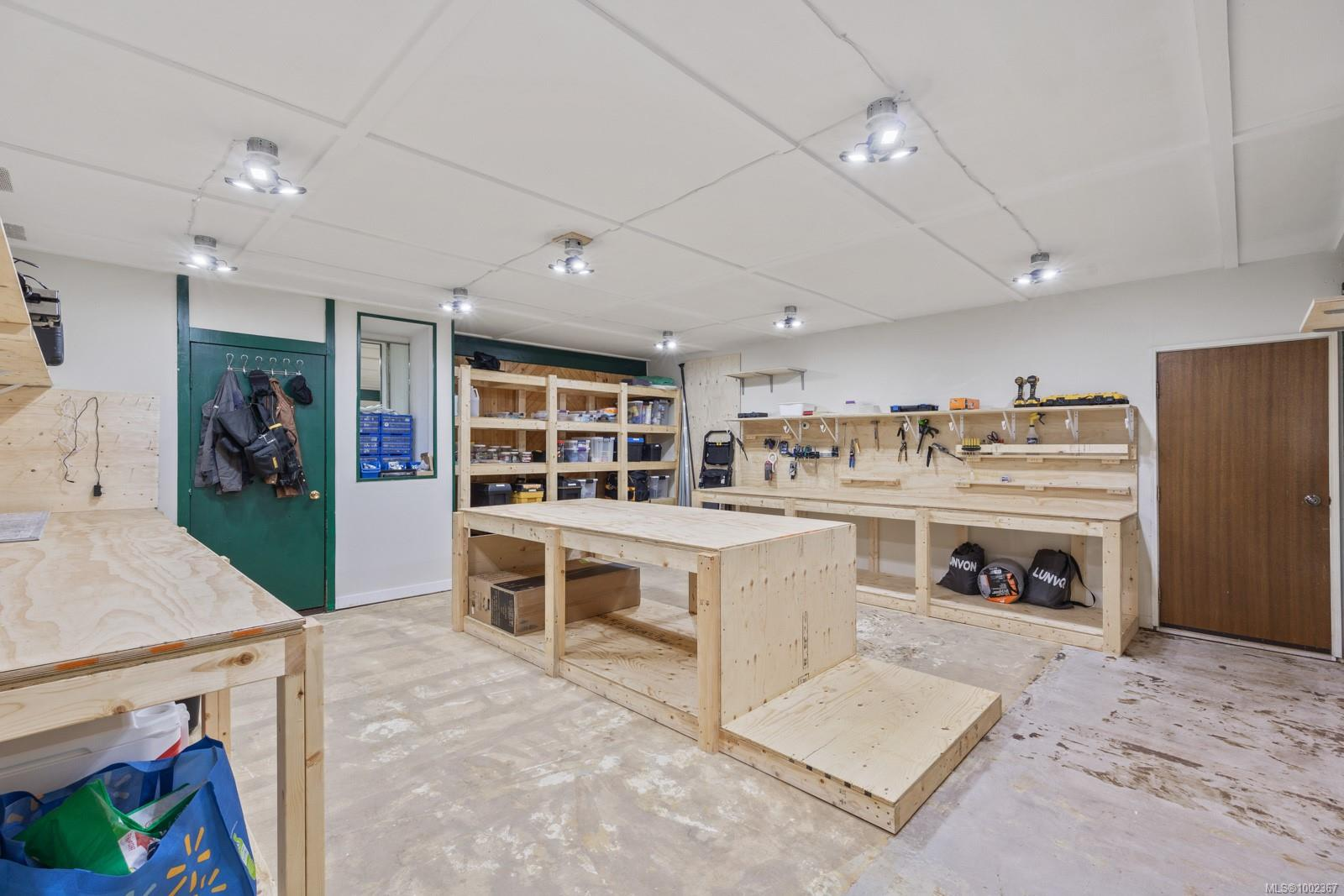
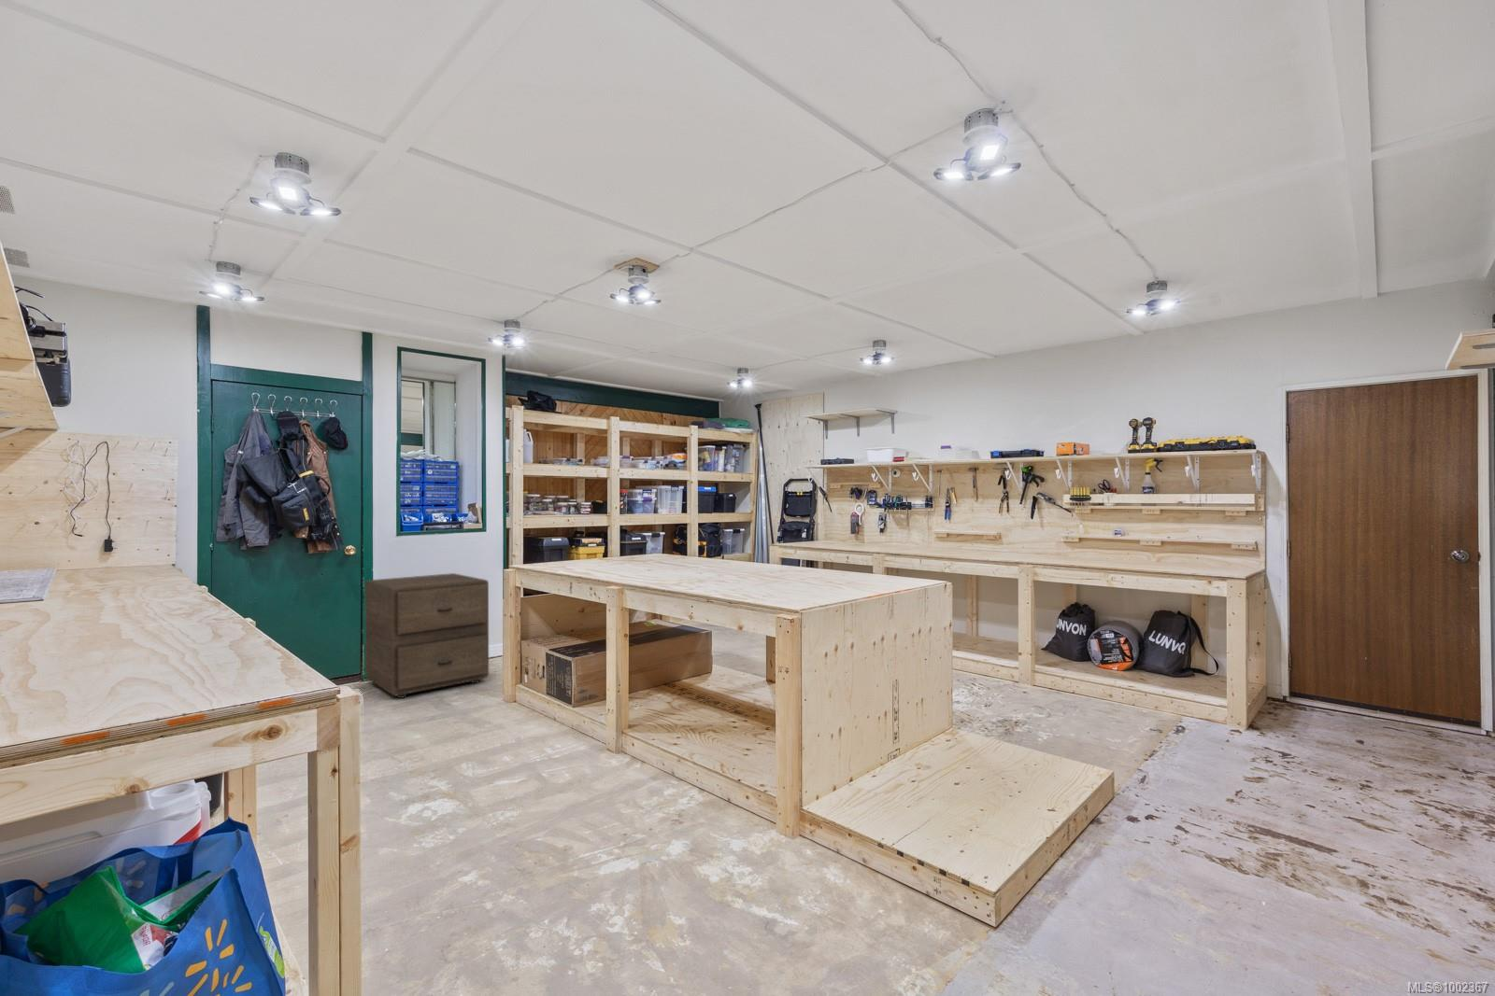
+ filing cabinet [365,572,489,699]
